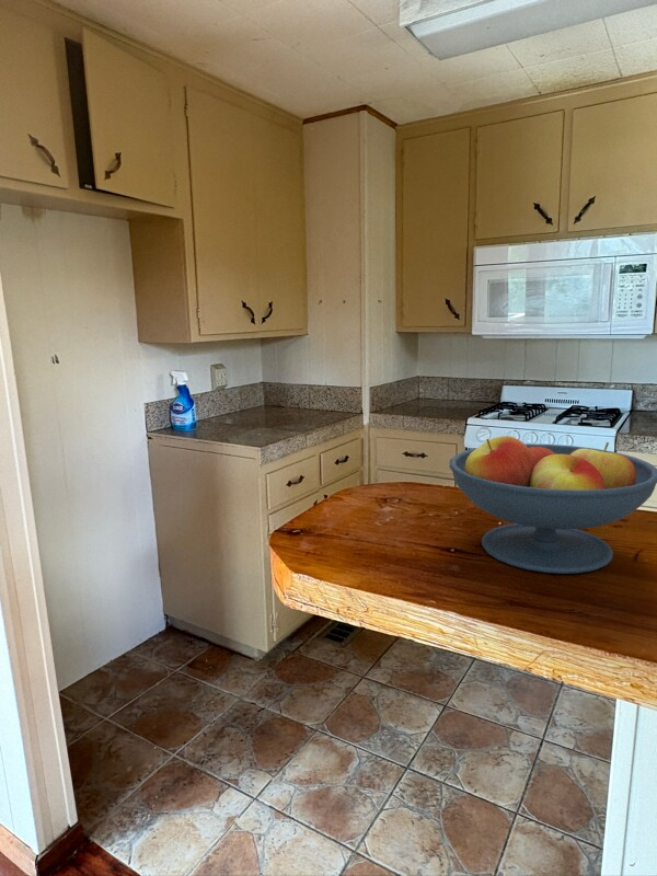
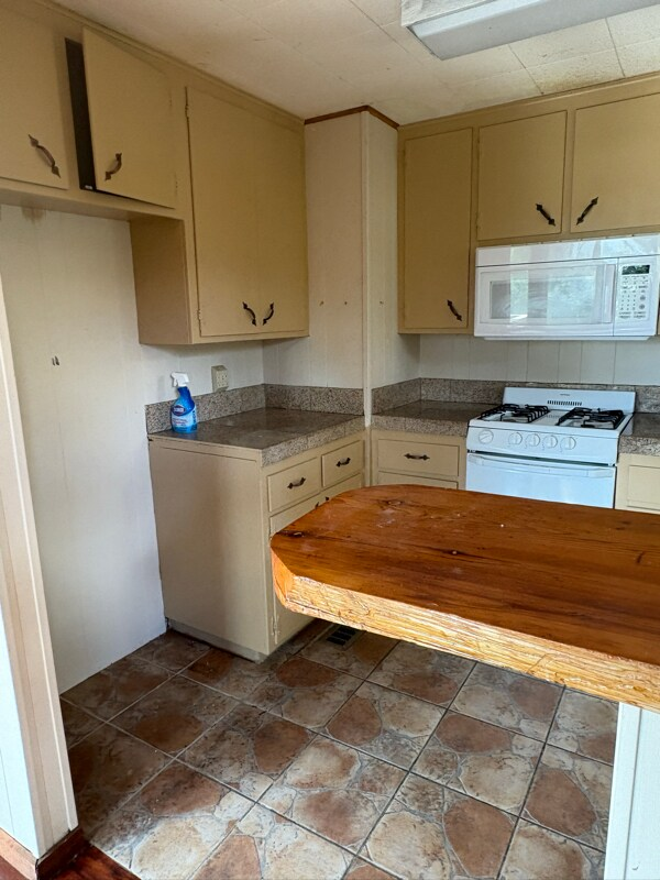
- fruit bowl [449,435,657,575]
